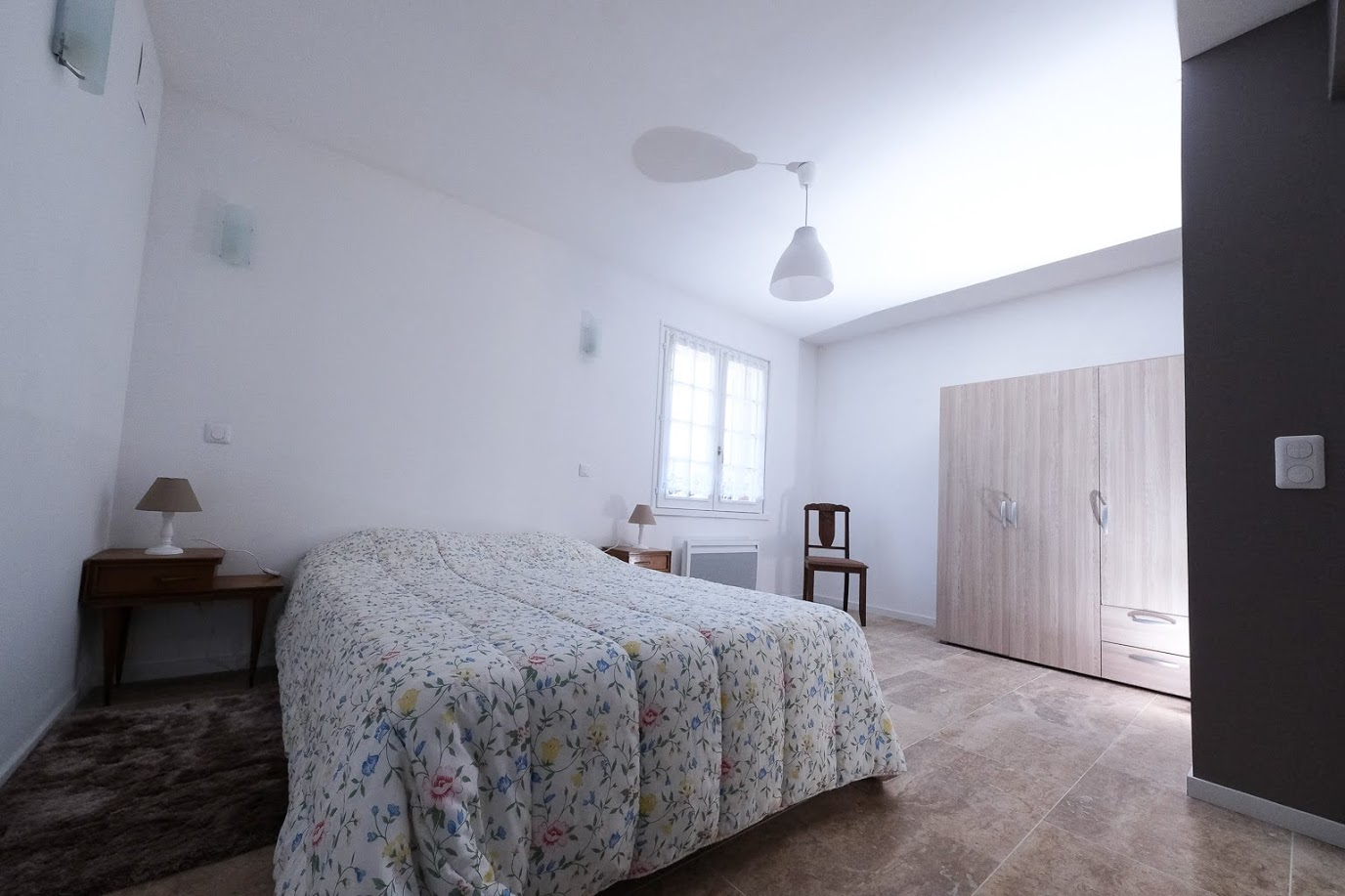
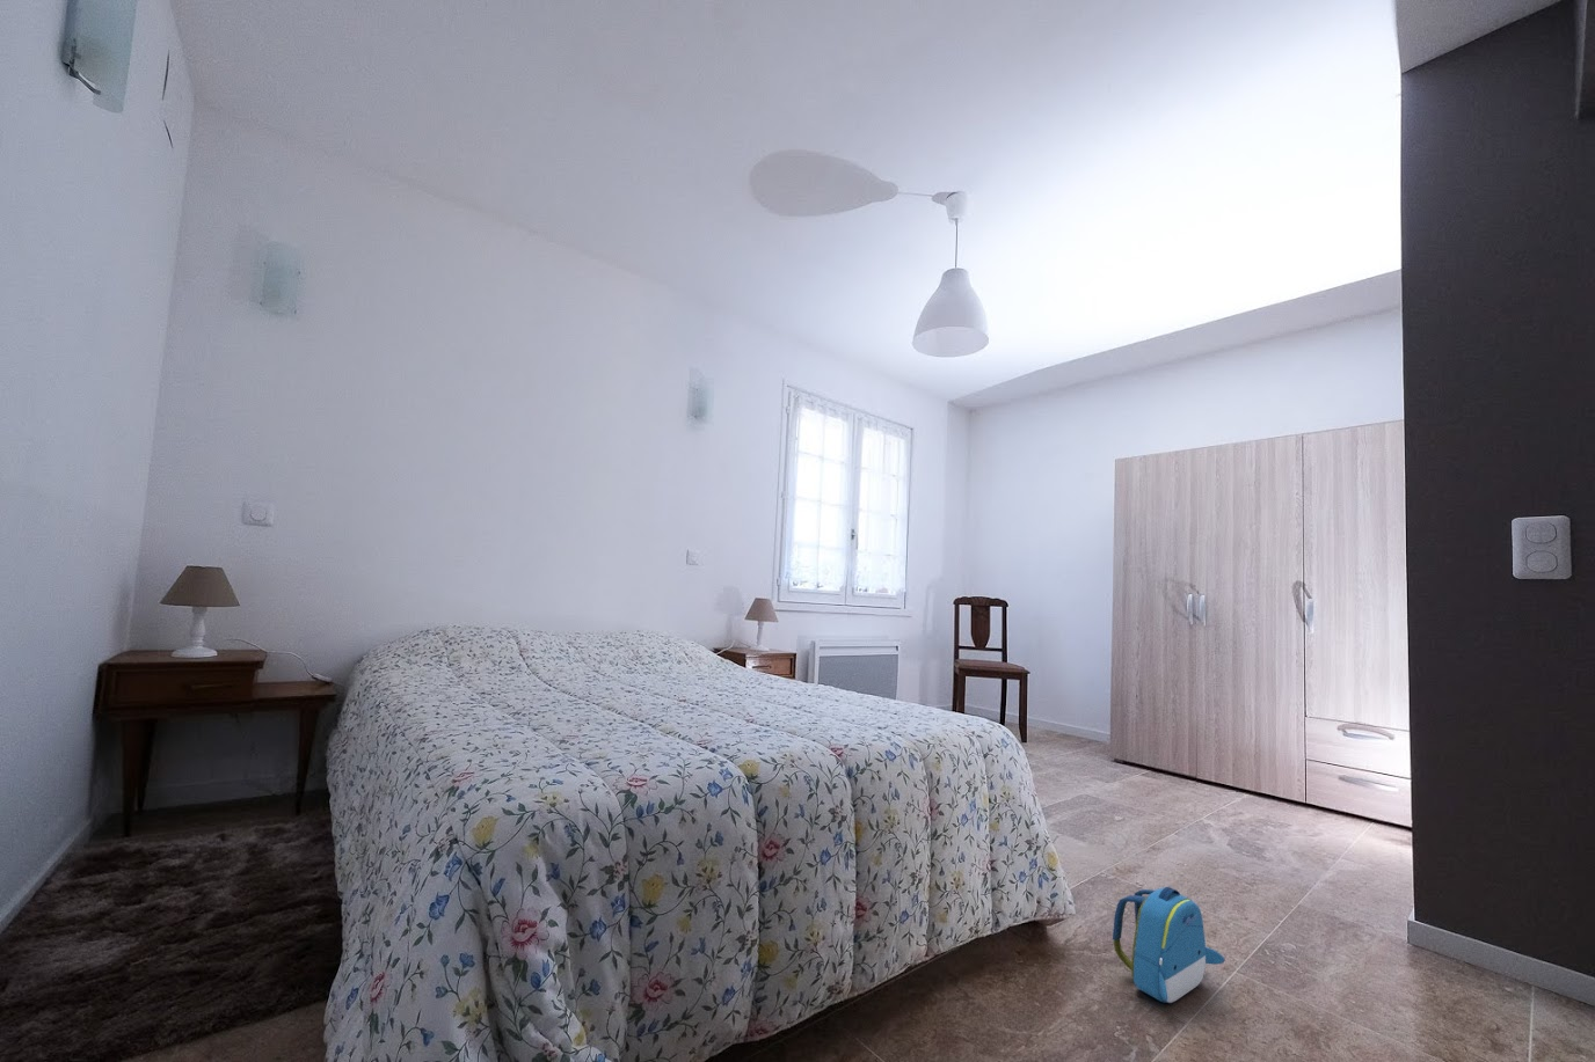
+ backpack [1111,885,1226,1004]
